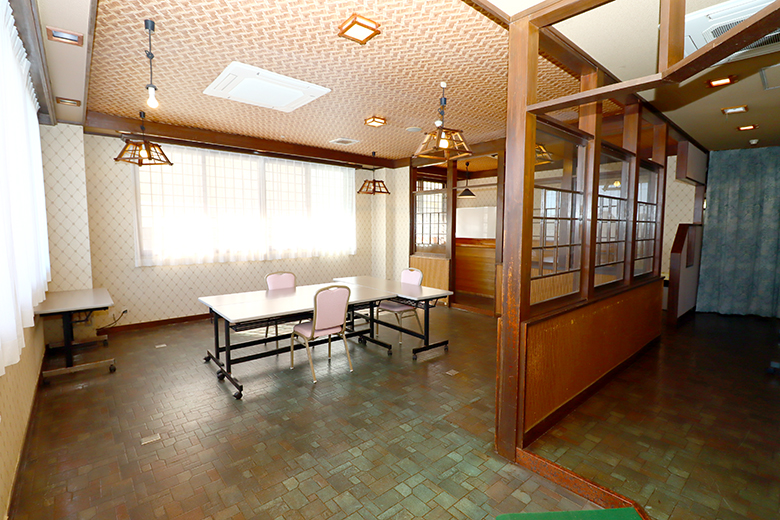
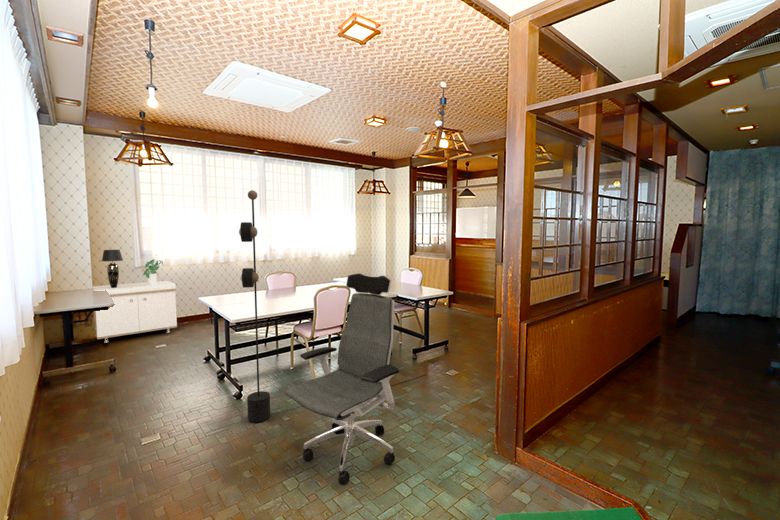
+ storage bench [91,280,178,344]
+ office chair [284,272,400,486]
+ potted plant [142,258,164,285]
+ floor lamp [238,189,428,423]
+ table lamp [101,249,124,288]
